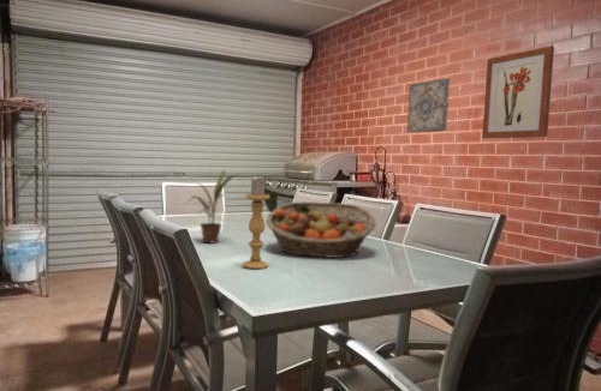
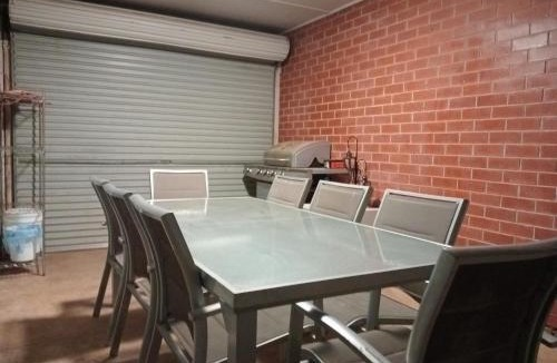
- wall art [481,44,555,140]
- potted plant [186,169,240,245]
- fruit basket [264,200,377,259]
- wall art [406,77,451,134]
- candle holder [242,175,270,270]
